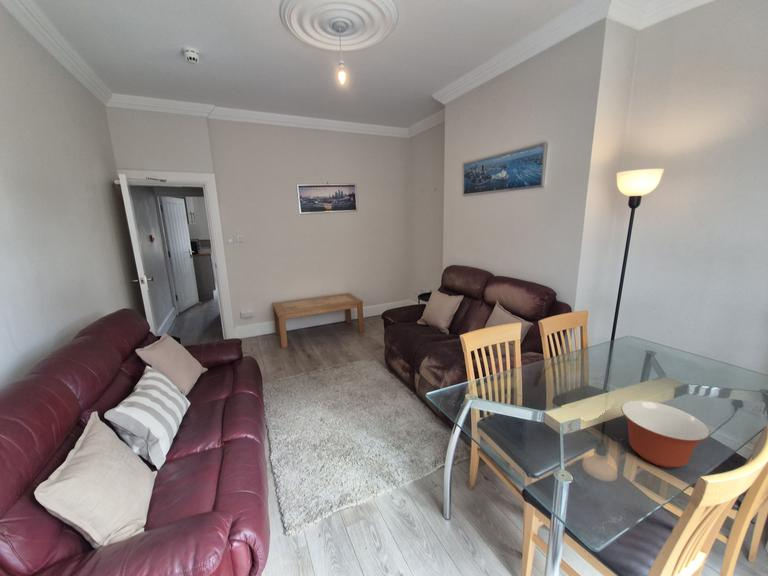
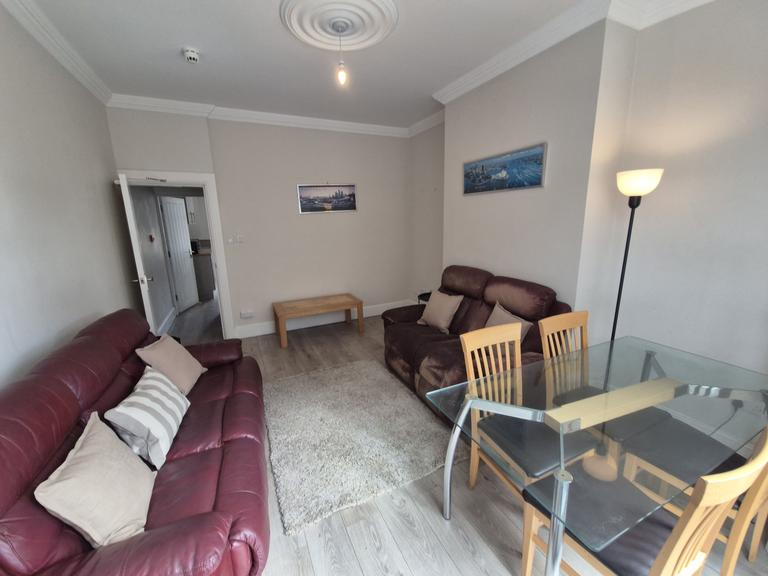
- mixing bowl [620,400,710,468]
